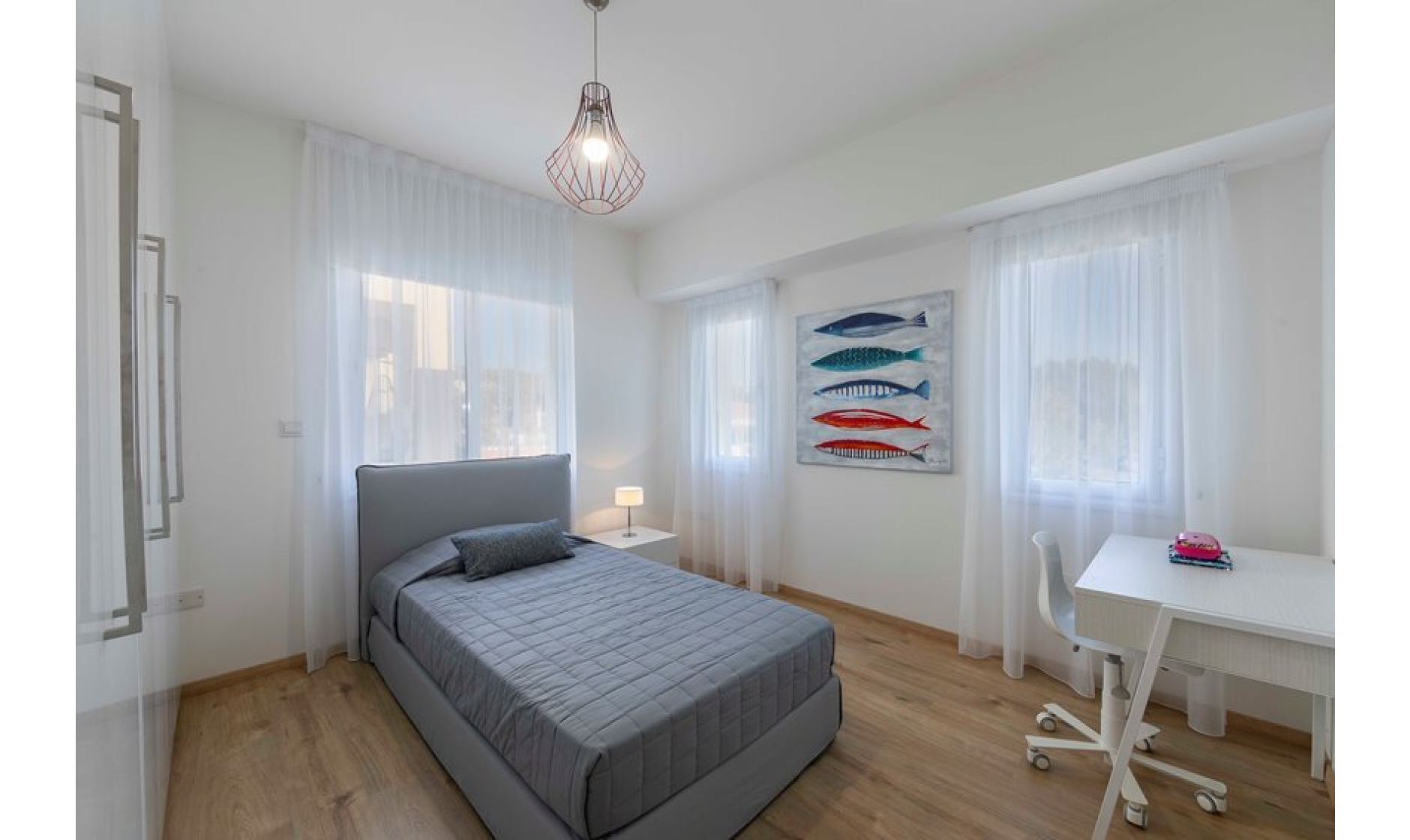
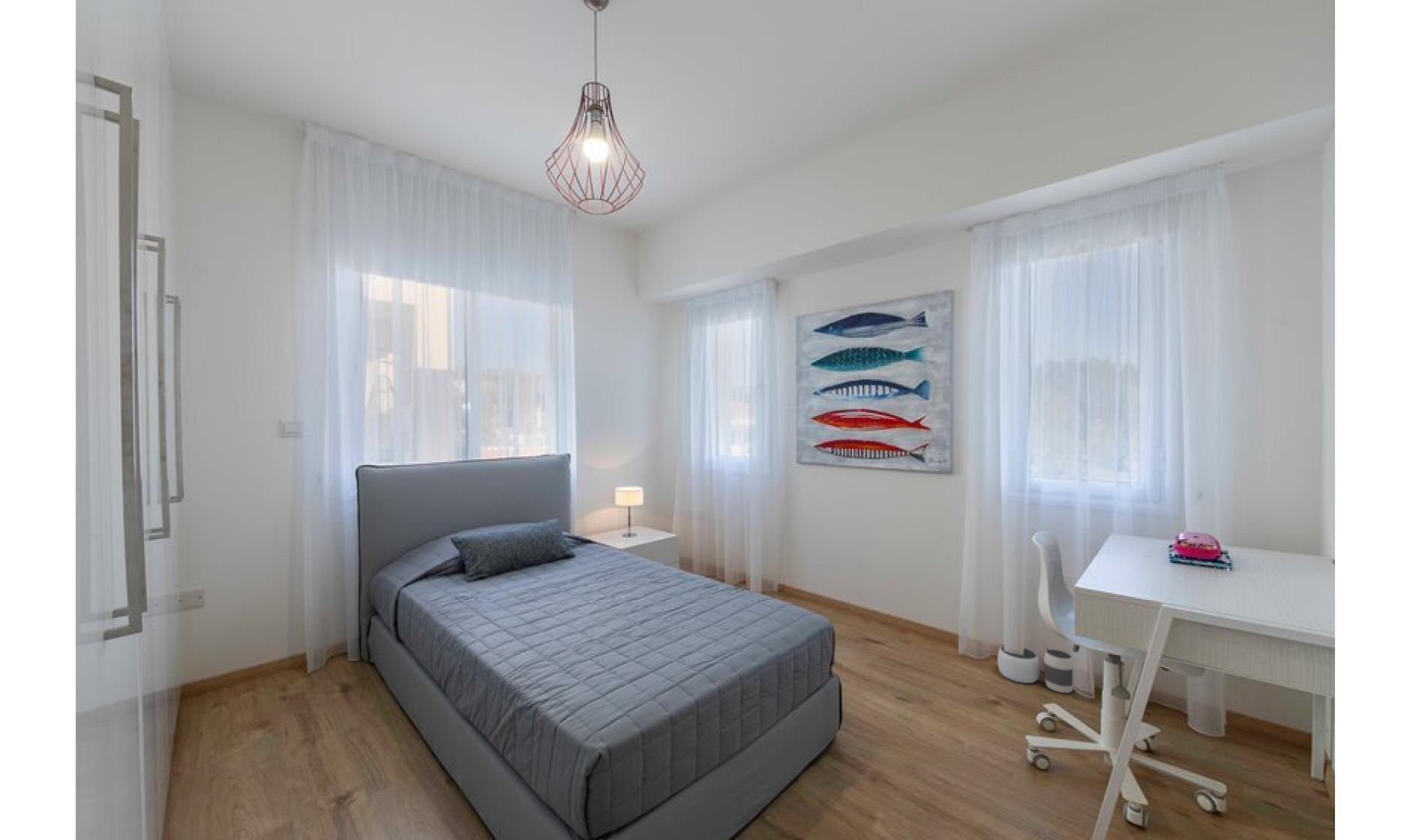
+ waste basket [997,643,1074,694]
